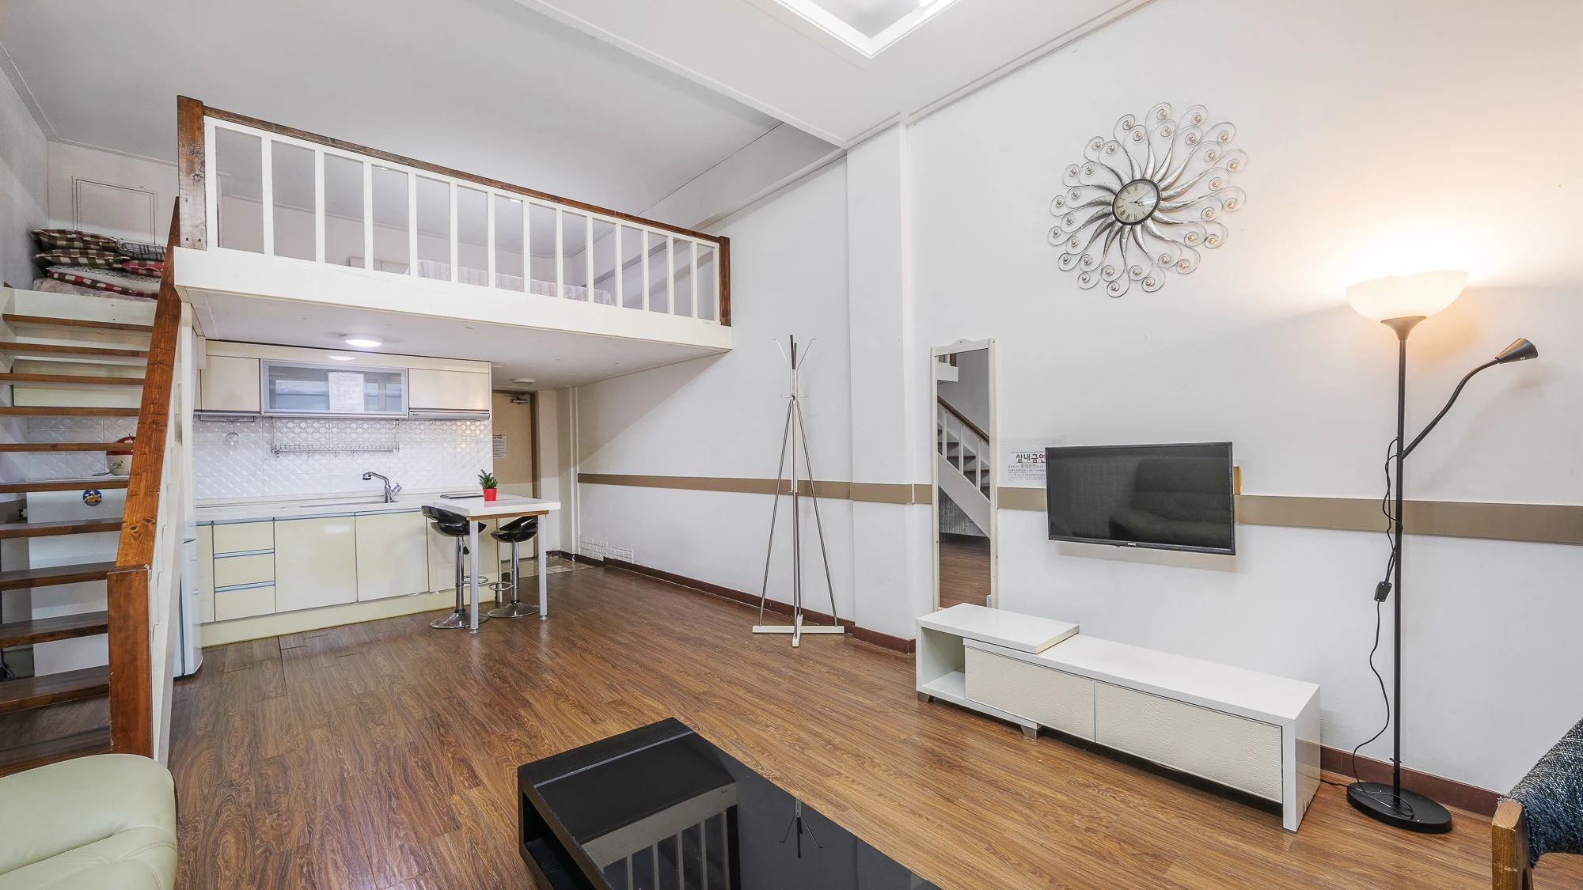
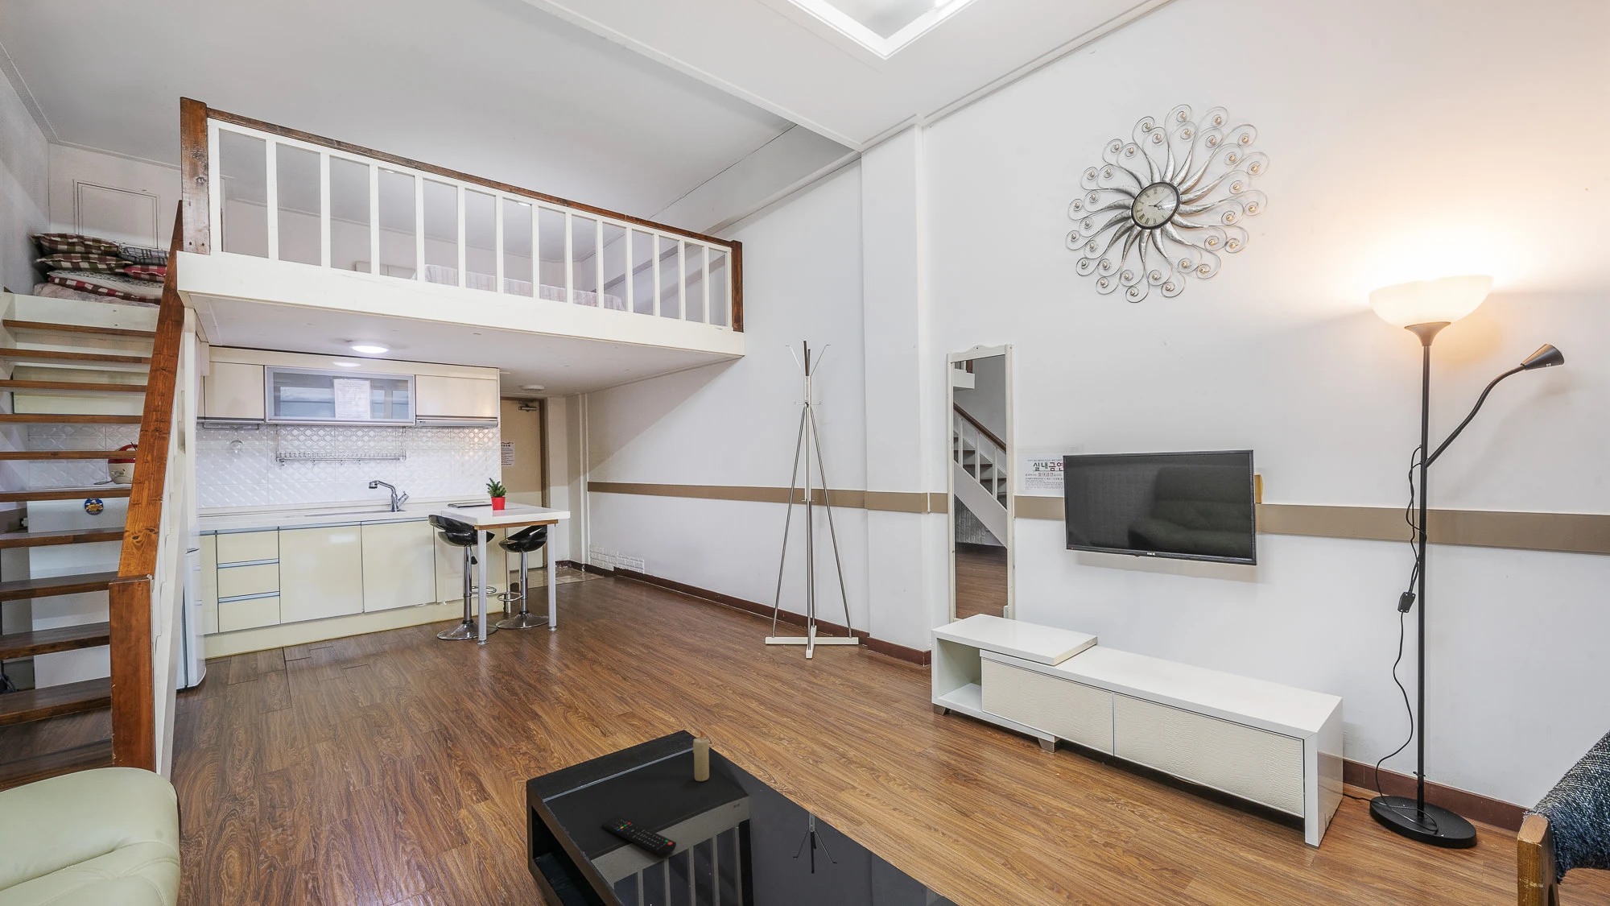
+ candle [692,730,710,782]
+ remote control [602,815,677,857]
